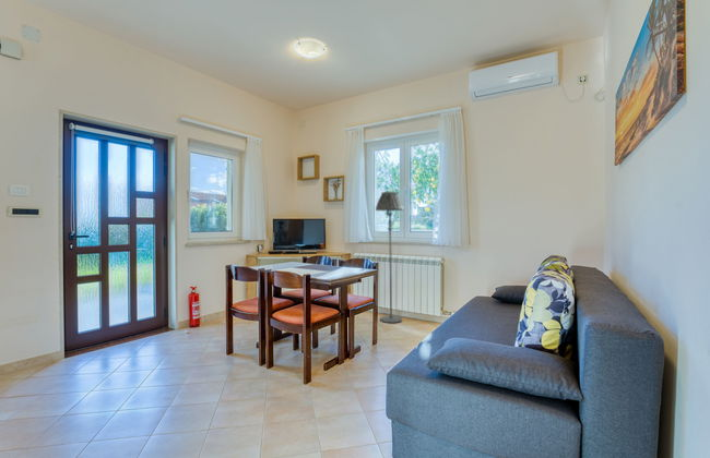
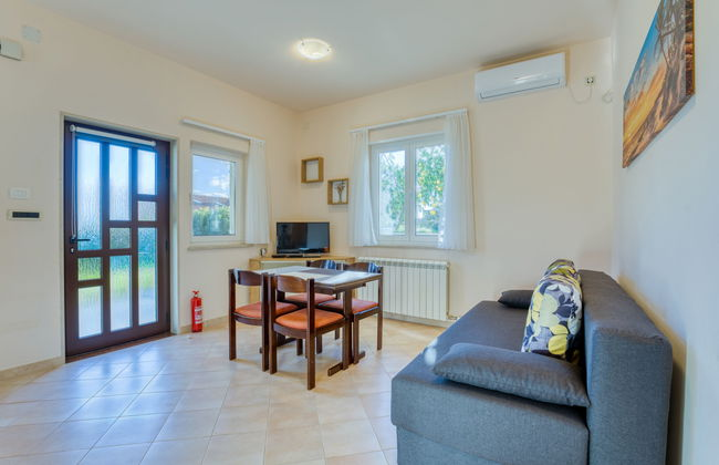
- floor lamp [375,191,405,324]
